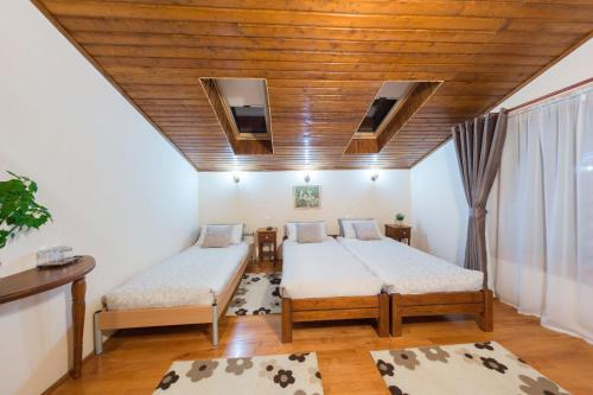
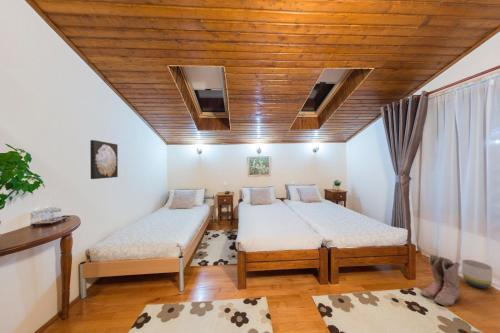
+ wall art [89,139,119,180]
+ boots [419,253,461,307]
+ planter [461,259,493,289]
